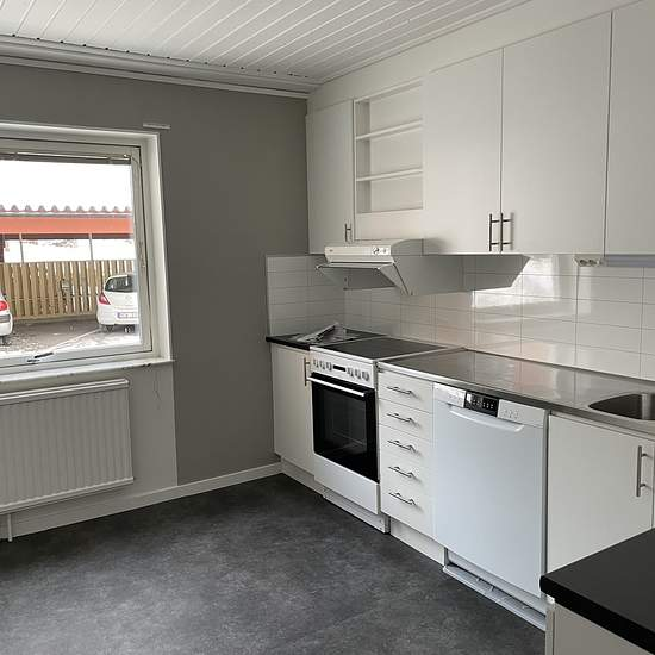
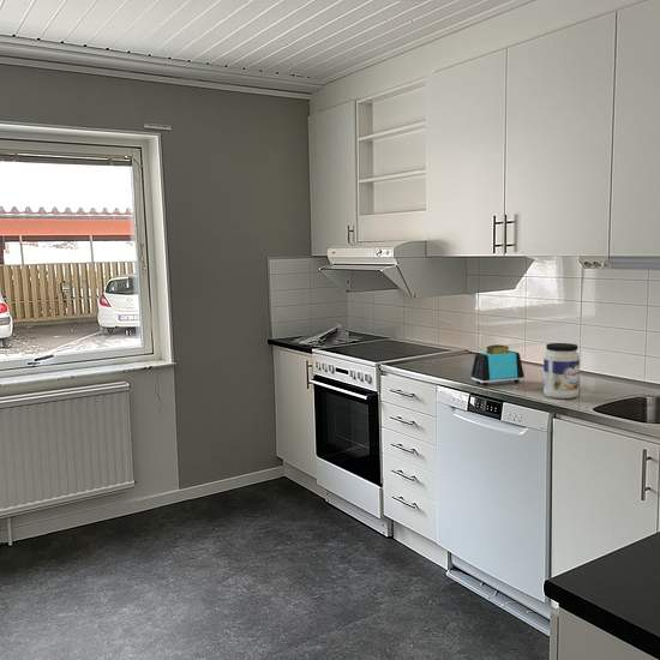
+ toaster [470,343,526,388]
+ jar [542,342,581,400]
